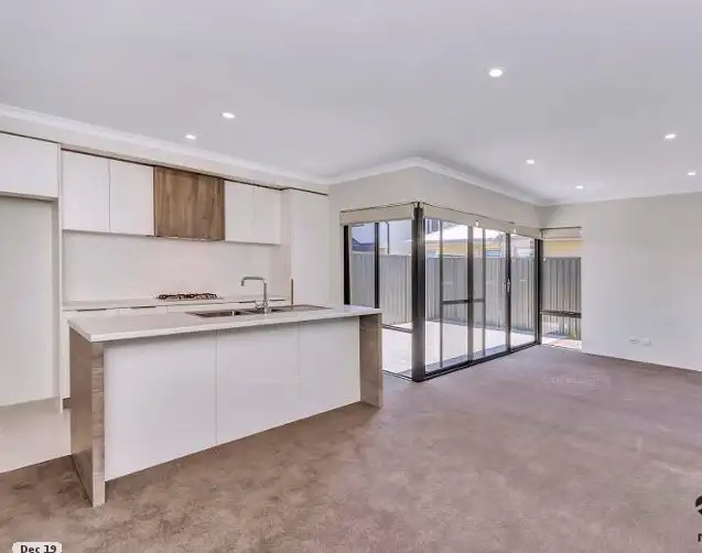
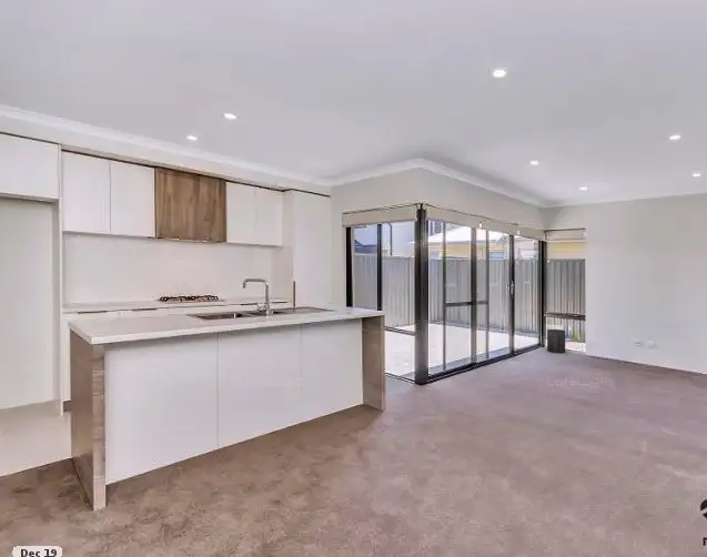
+ trash can [546,328,566,354]
